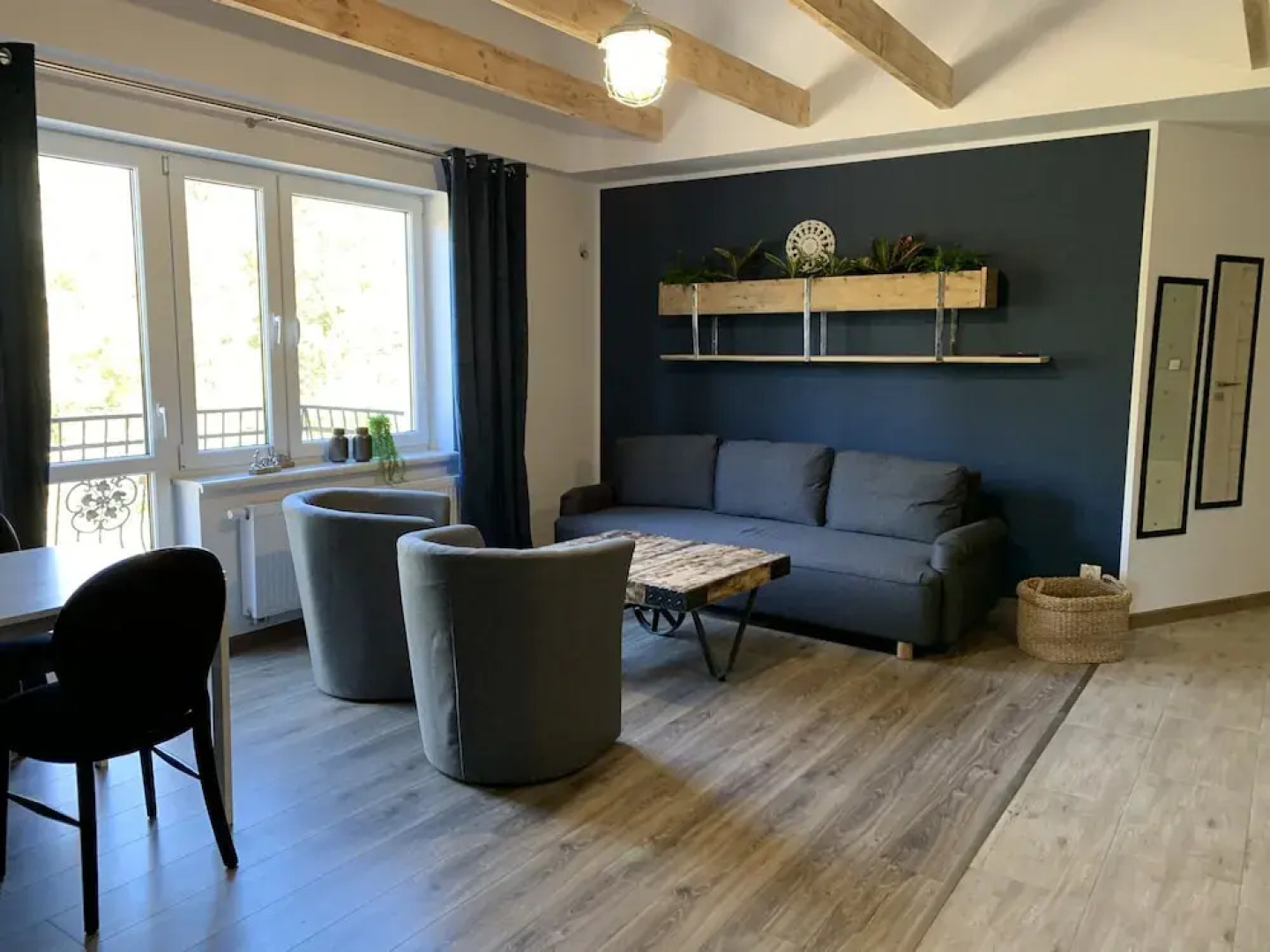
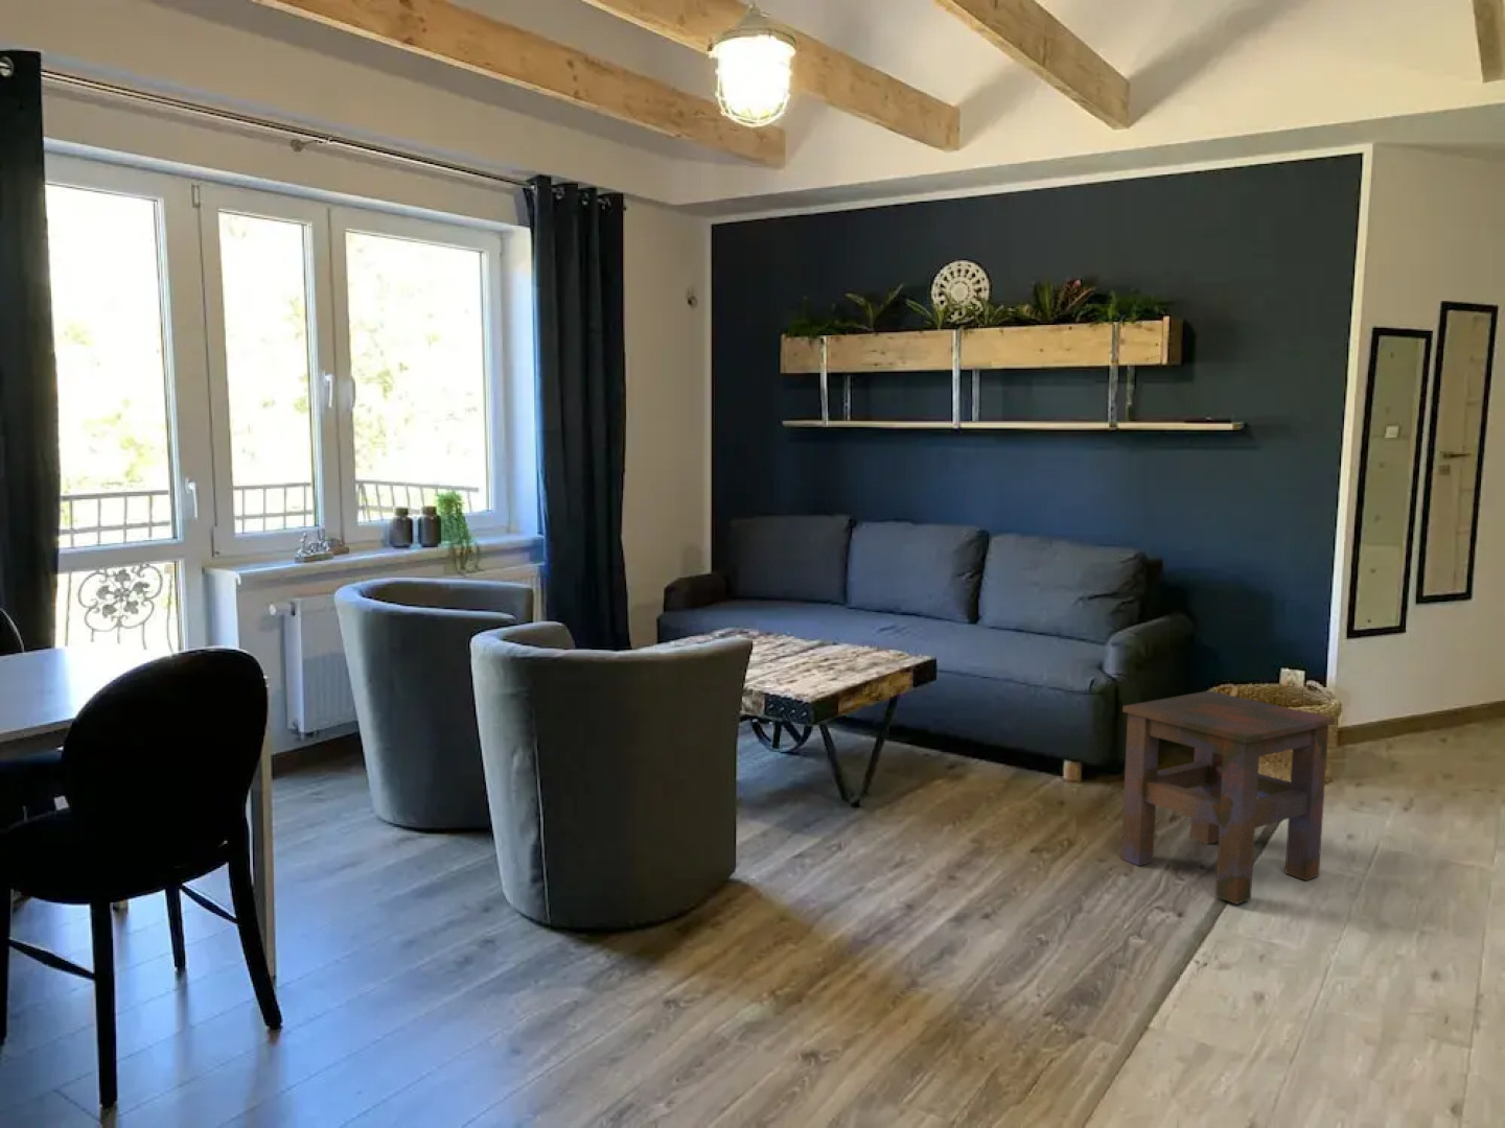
+ side table [1120,690,1336,905]
